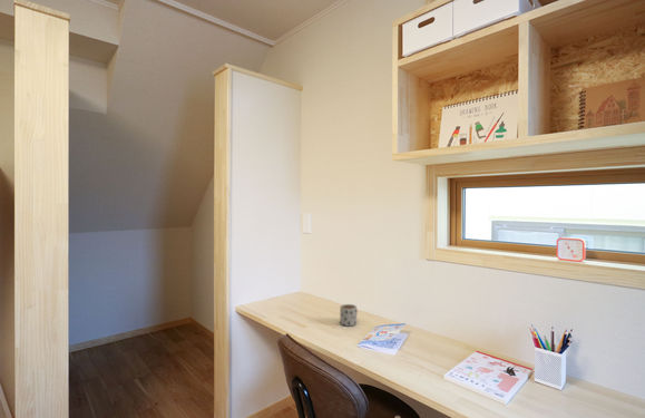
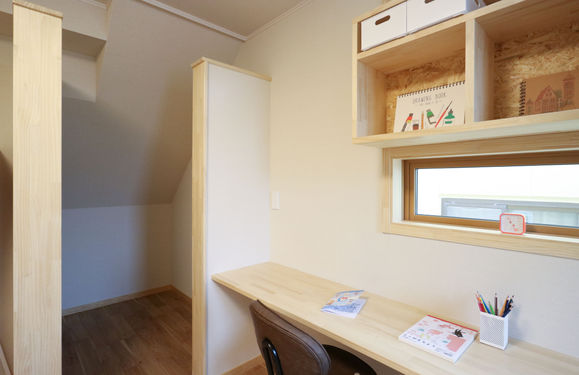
- mug [339,303,359,328]
